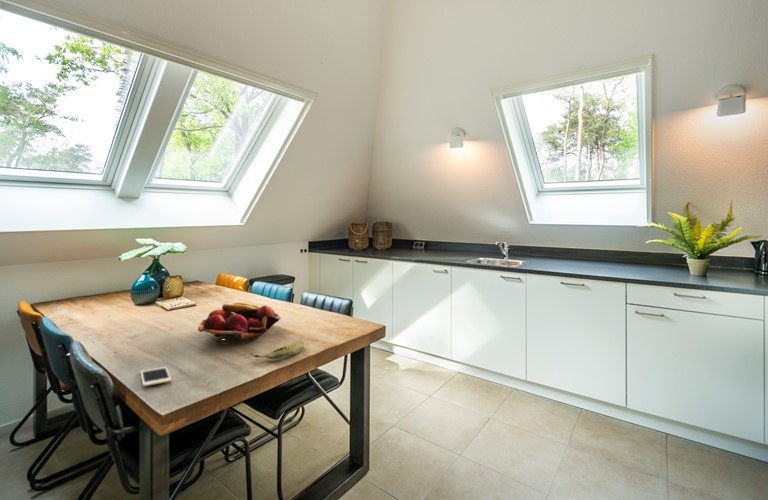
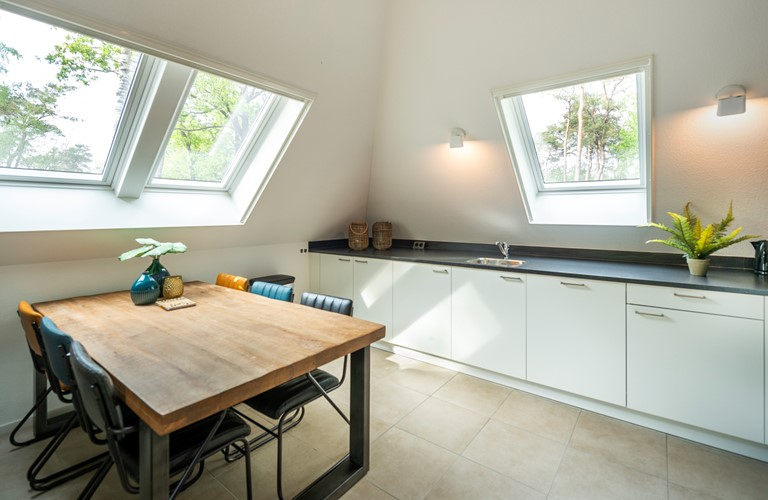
- fruit basket [197,302,282,345]
- cell phone [140,366,172,387]
- fruit [250,340,305,360]
